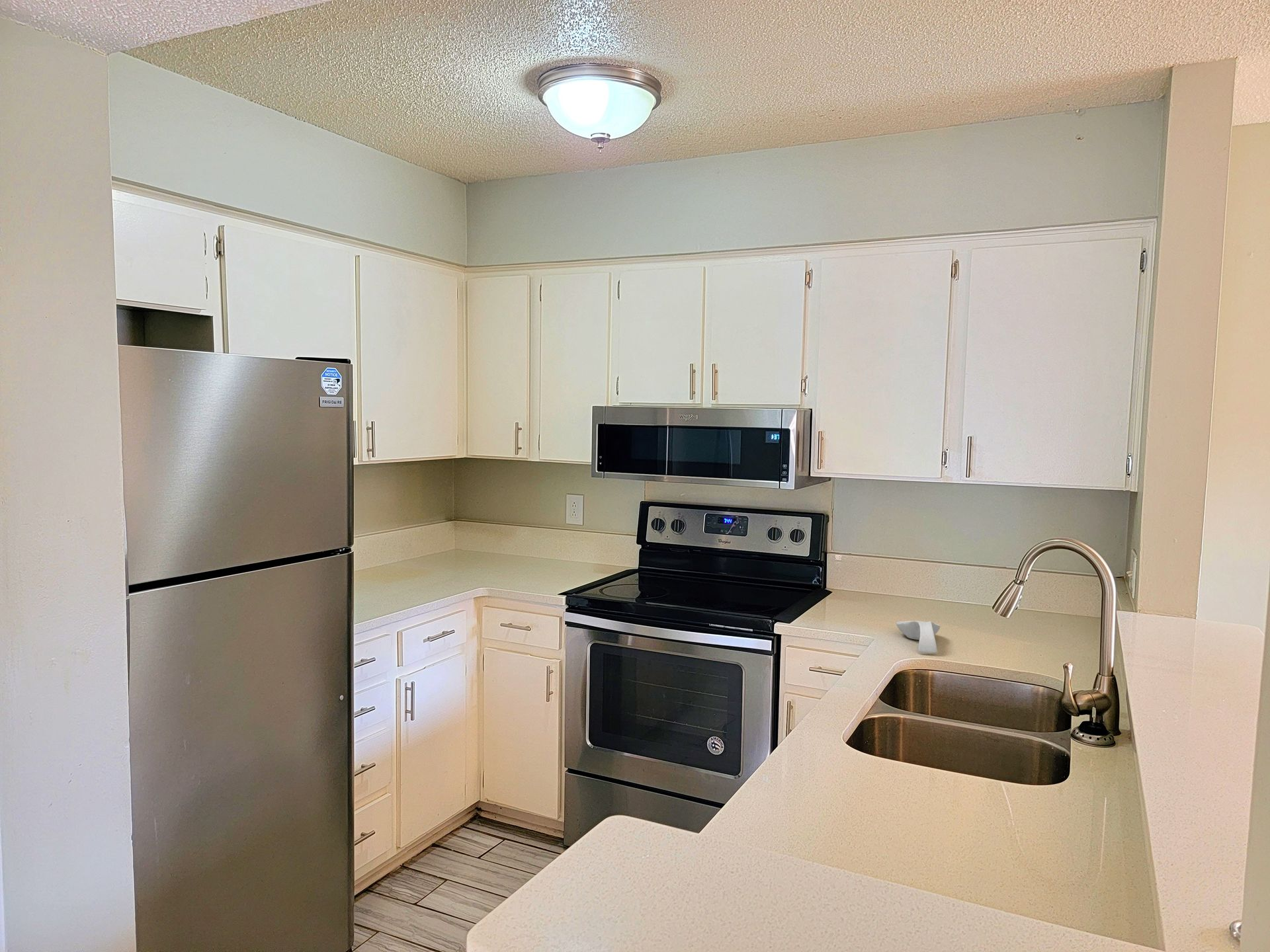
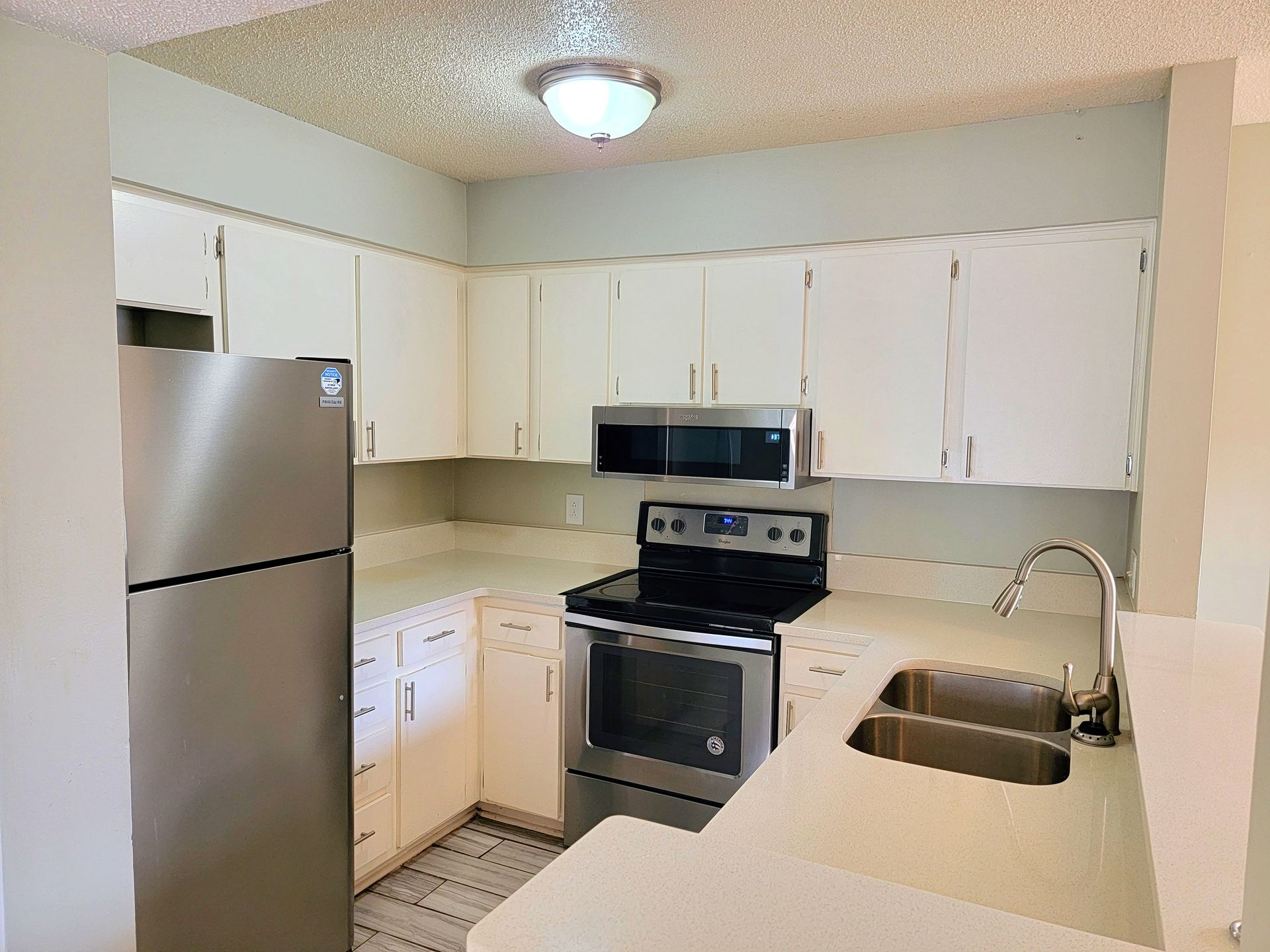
- spoon rest [896,620,941,654]
